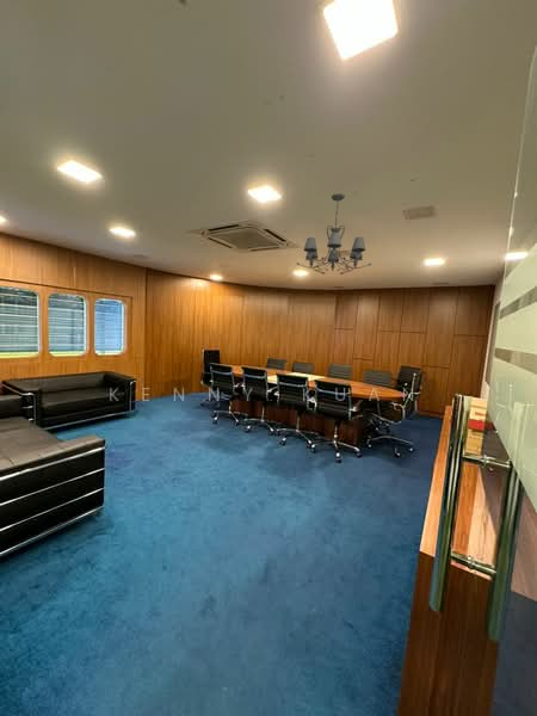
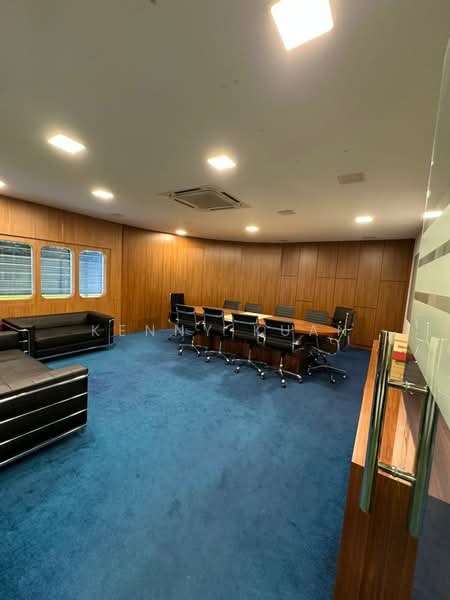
- chandelier [296,193,374,276]
